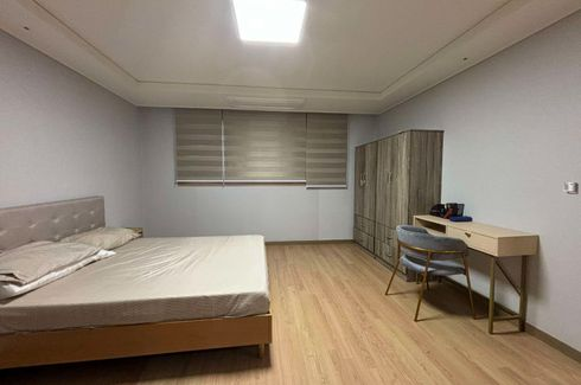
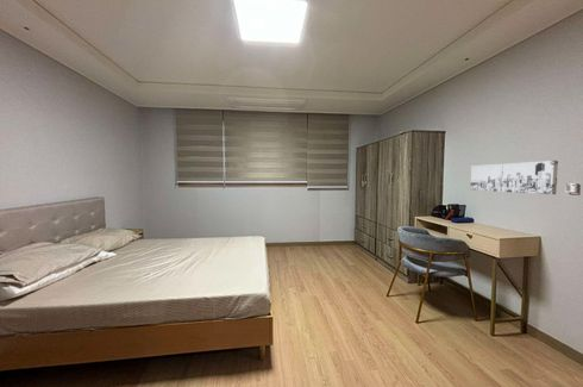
+ wall art [469,160,559,195]
